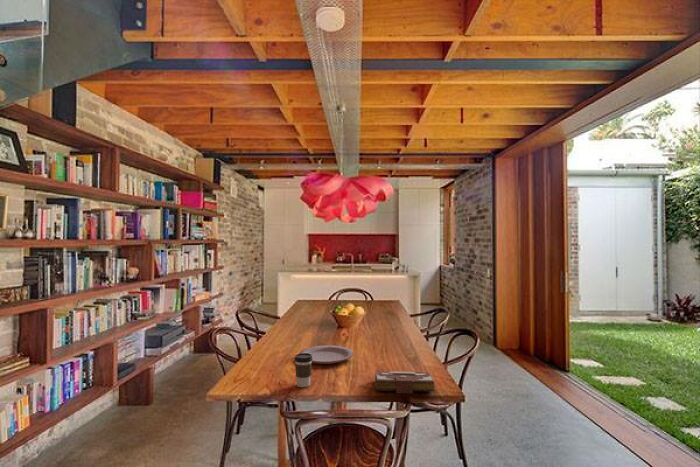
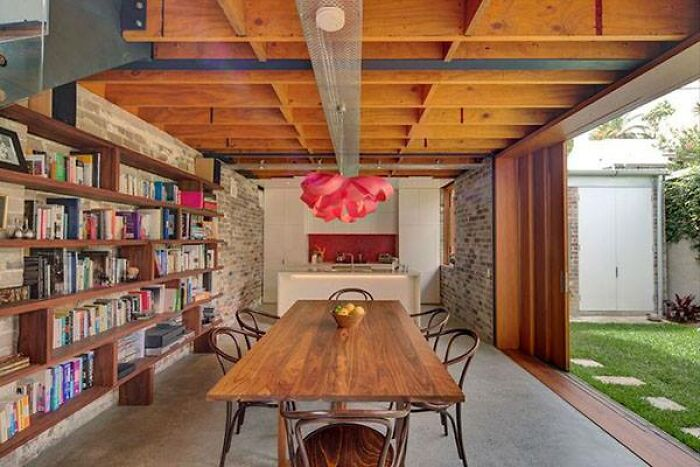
- book [374,371,436,395]
- plate [299,344,354,365]
- coffee cup [294,353,313,388]
